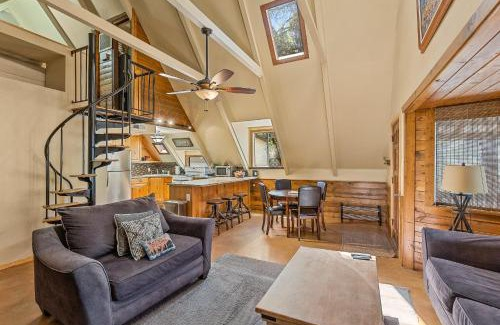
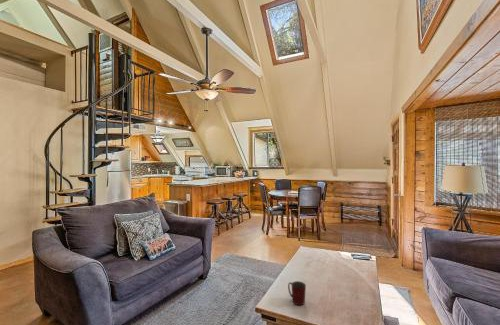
+ mug [287,280,307,306]
